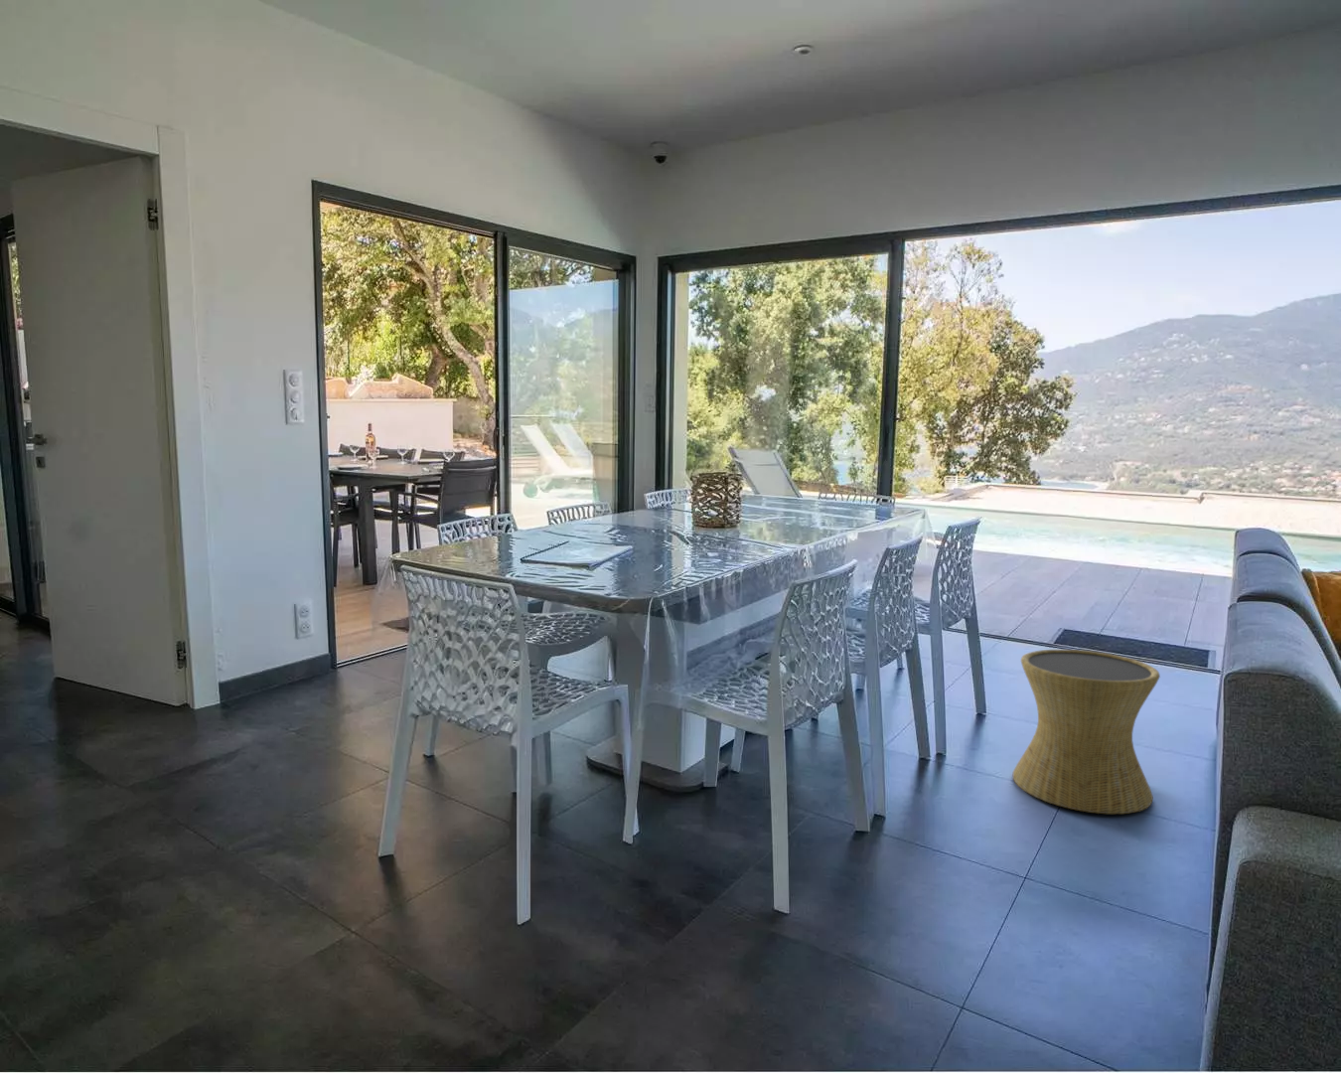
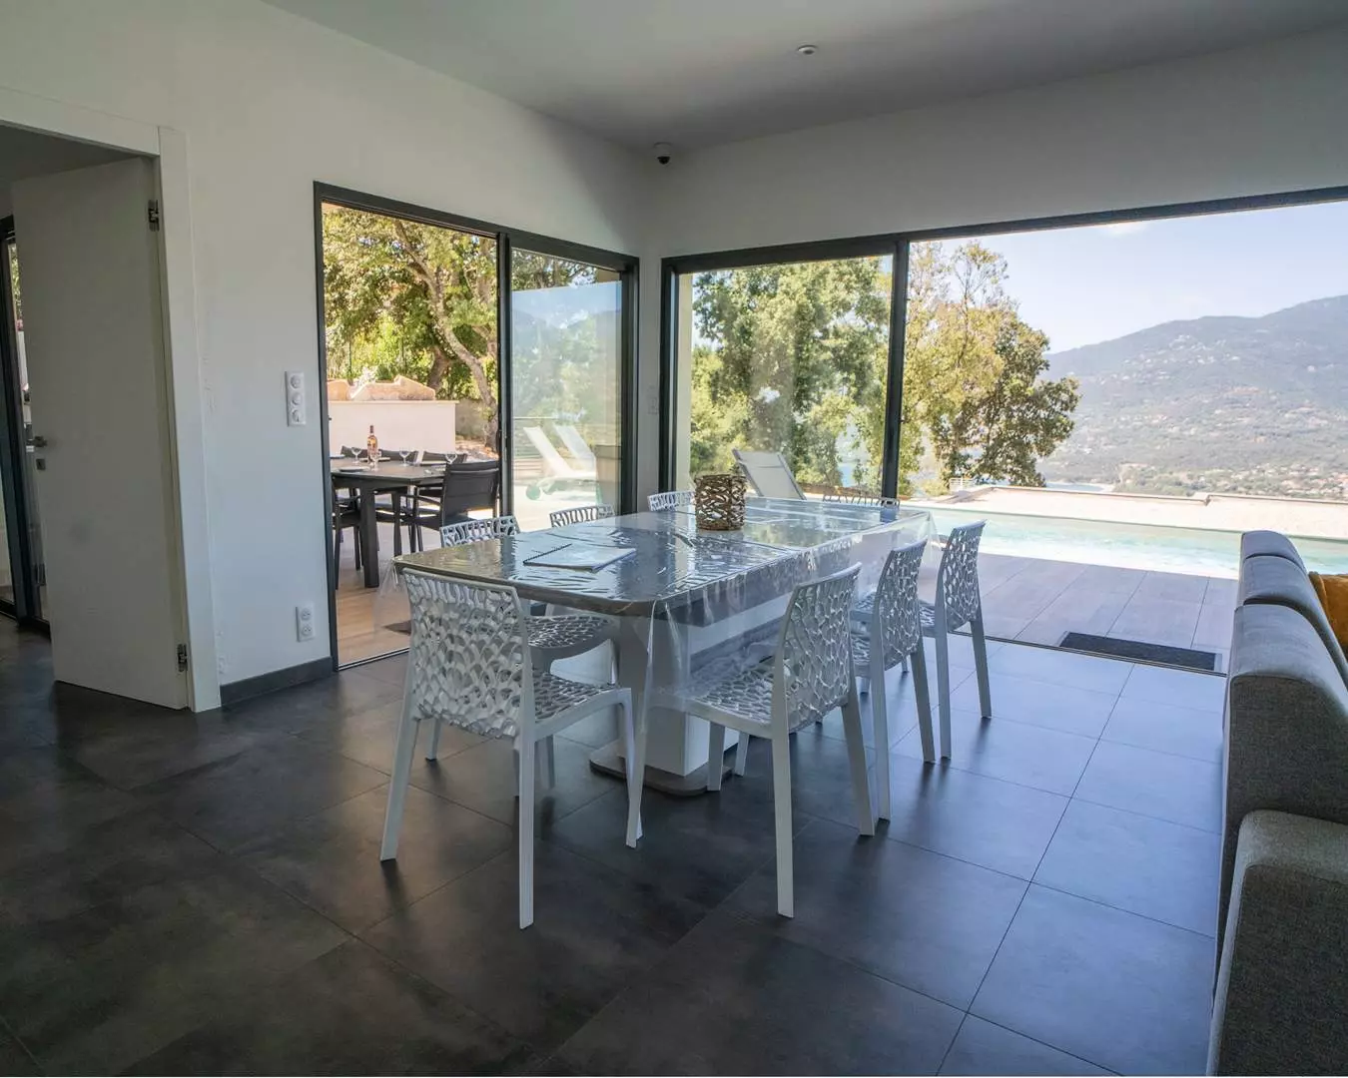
- side table [1013,649,1161,815]
